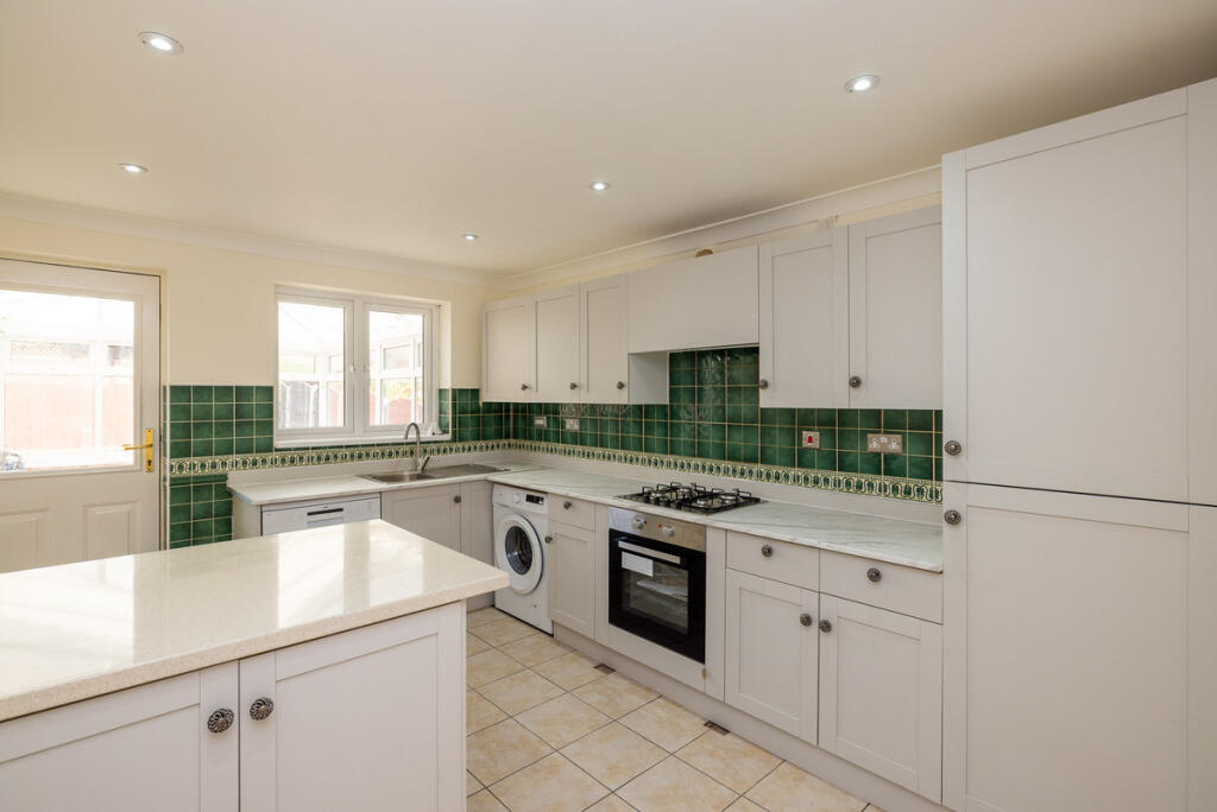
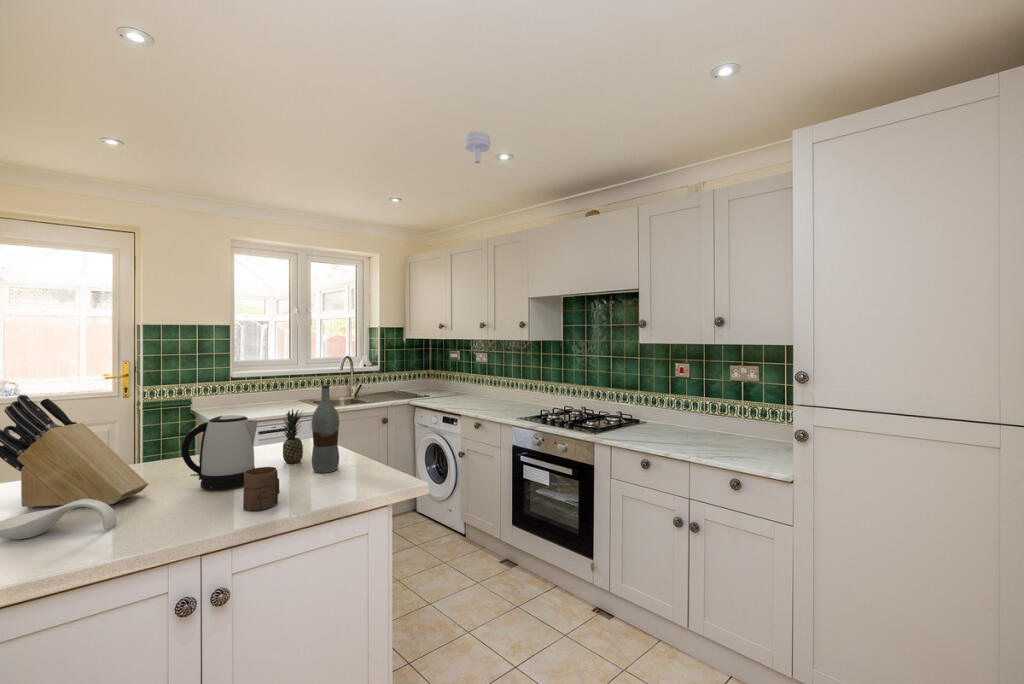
+ bottle [310,384,340,474]
+ fruit [281,407,305,464]
+ knife block [0,394,149,509]
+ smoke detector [464,131,491,164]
+ spoon rest [0,499,118,540]
+ kettle [180,414,258,491]
+ cup [242,466,280,512]
